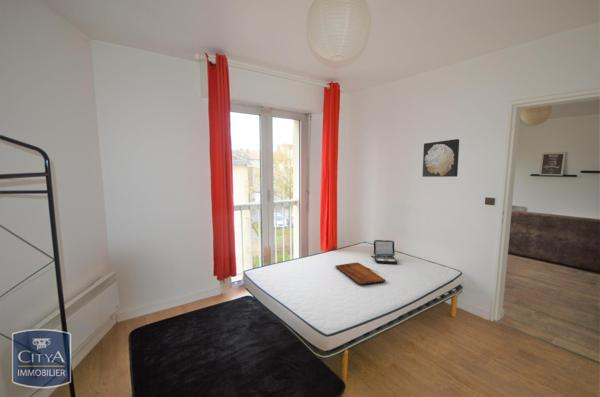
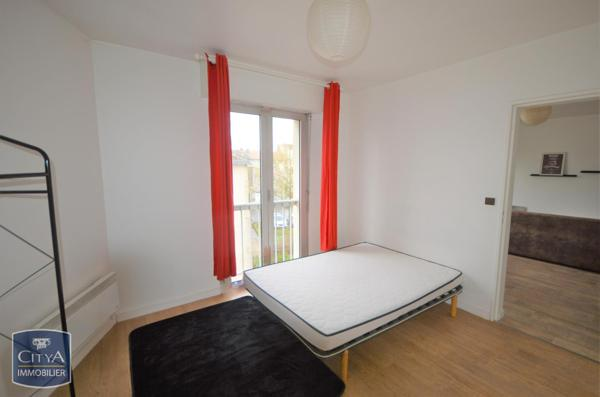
- wall art [422,138,460,178]
- tray [334,261,386,285]
- laptop [370,239,398,265]
